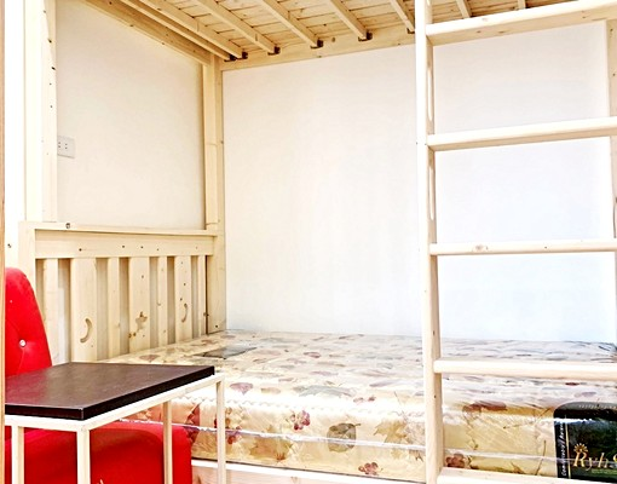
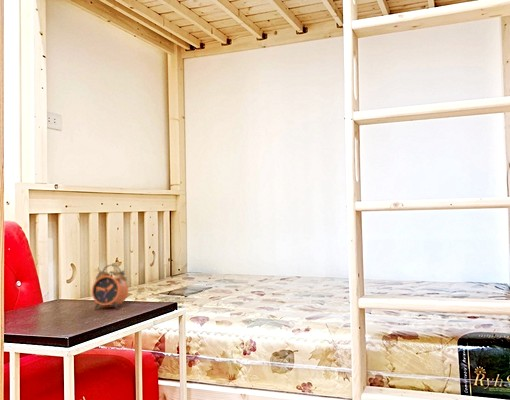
+ alarm clock [91,264,129,310]
